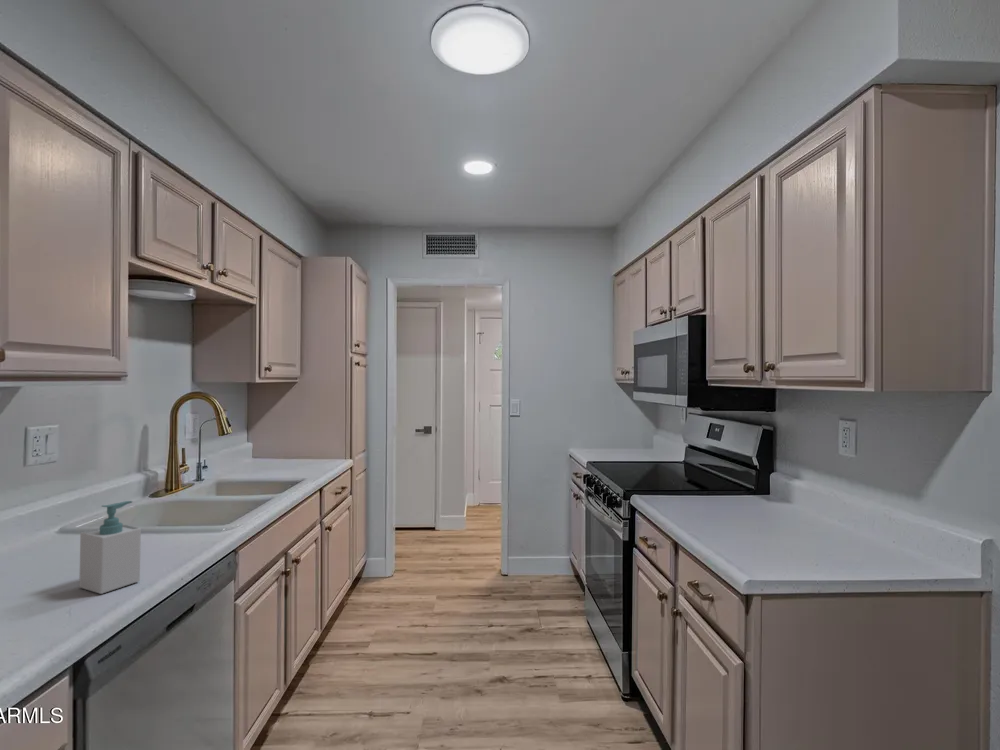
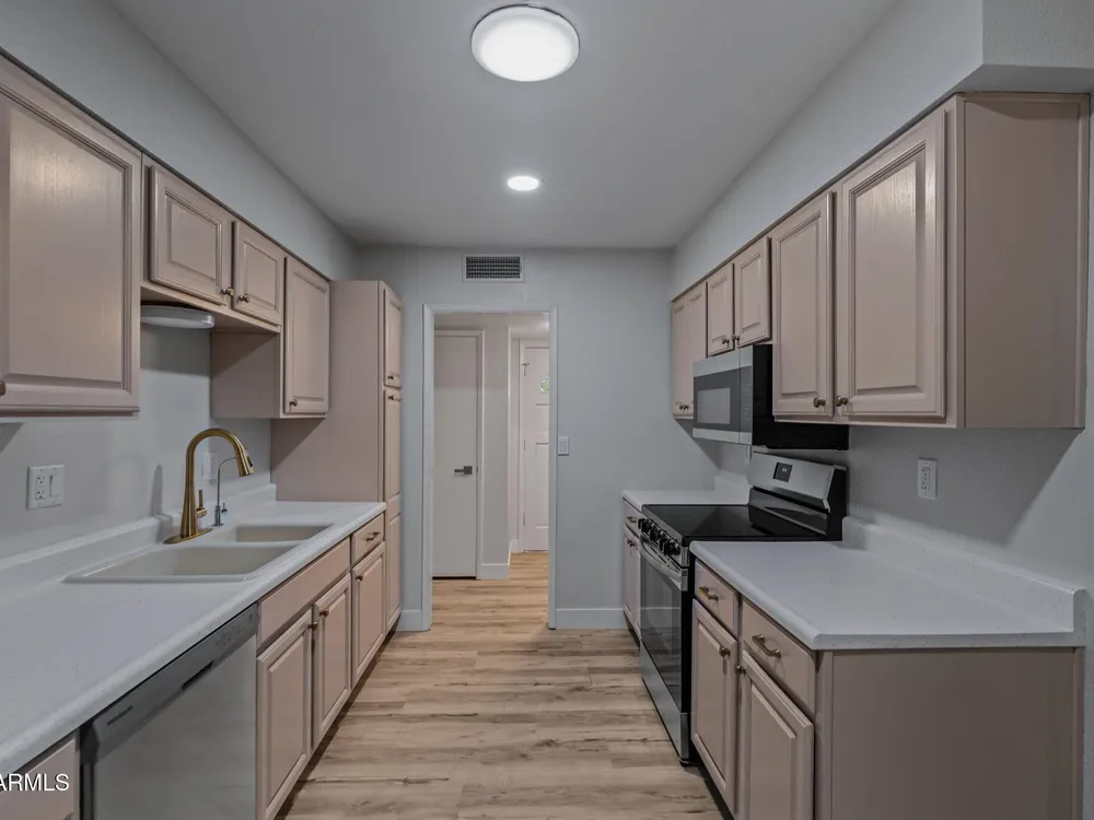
- soap bottle [78,500,142,595]
